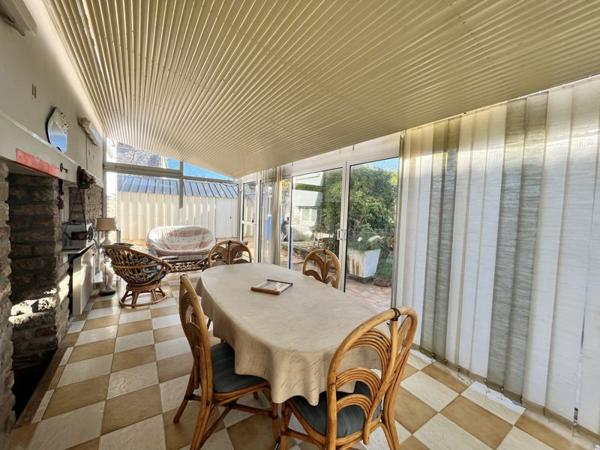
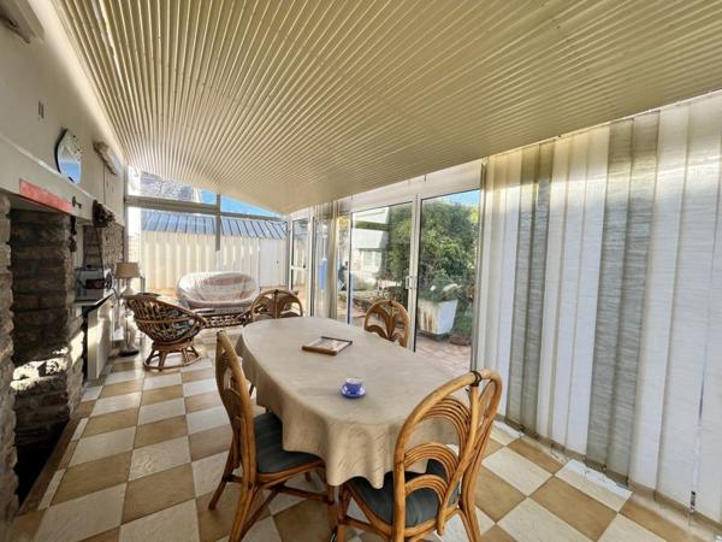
+ teacup [341,376,366,397]
